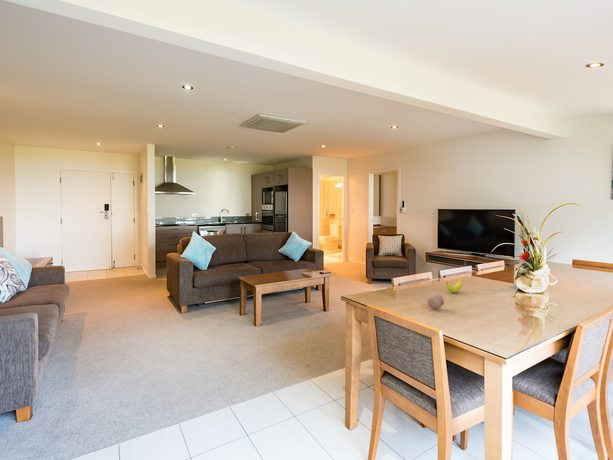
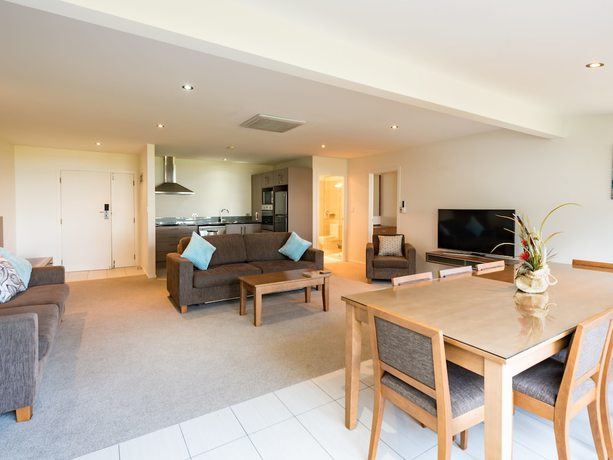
- apple [426,292,445,311]
- banana [445,276,464,294]
